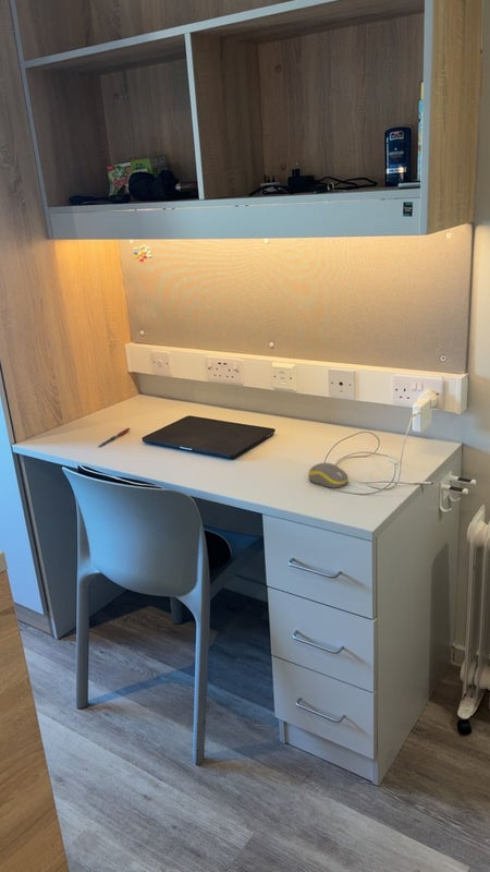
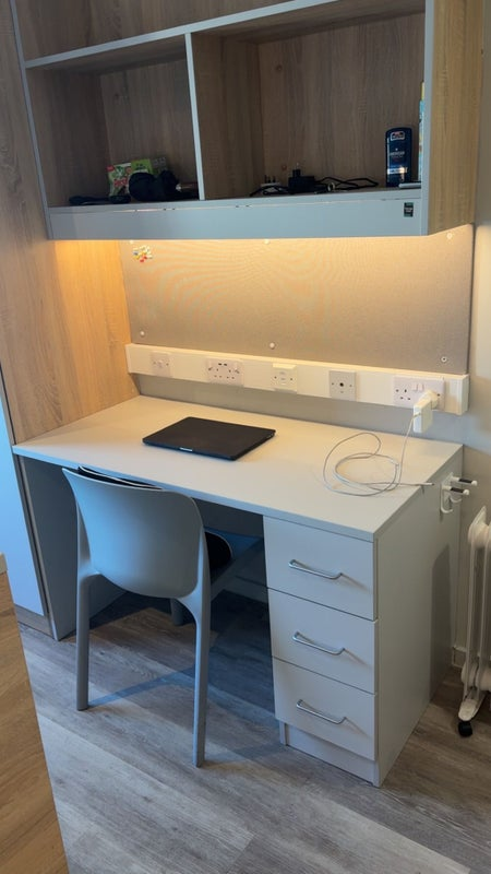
- computer mouse [307,462,350,488]
- pen [98,427,131,447]
